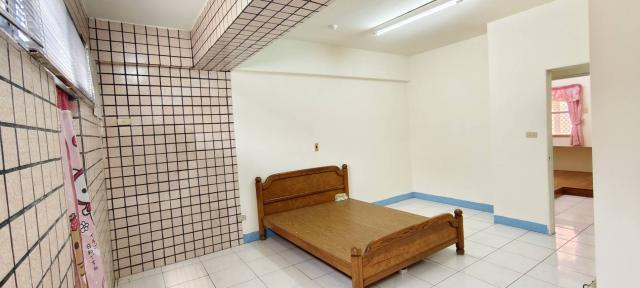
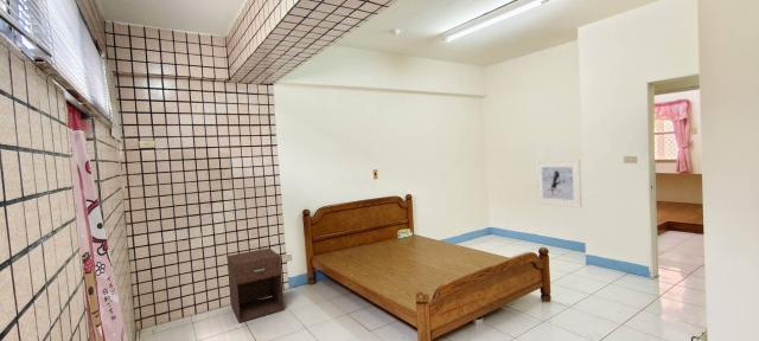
+ nightstand [227,247,286,323]
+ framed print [534,159,583,210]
